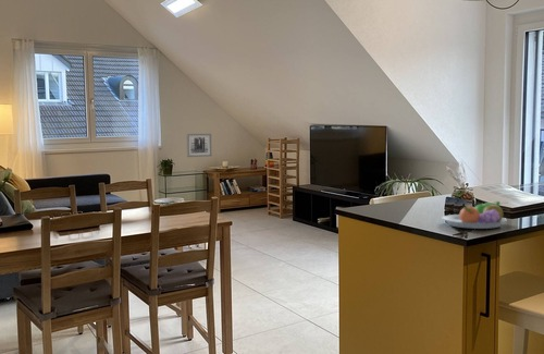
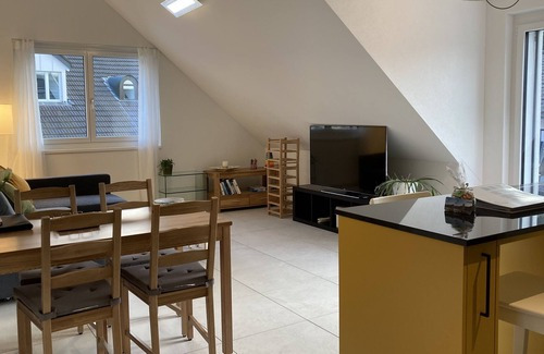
- wall art [186,133,213,158]
- fruit bowl [441,200,508,230]
